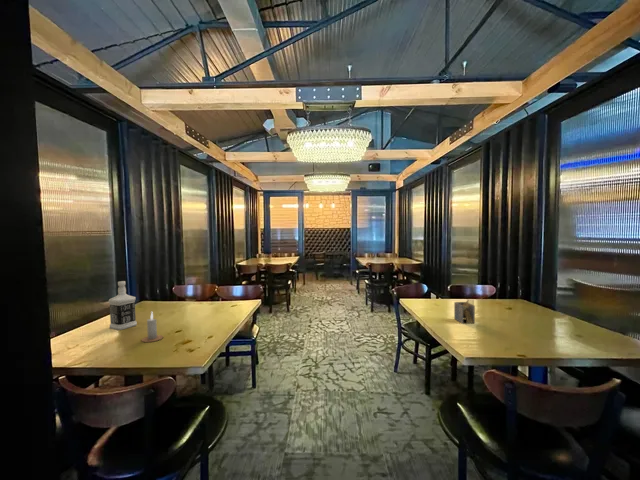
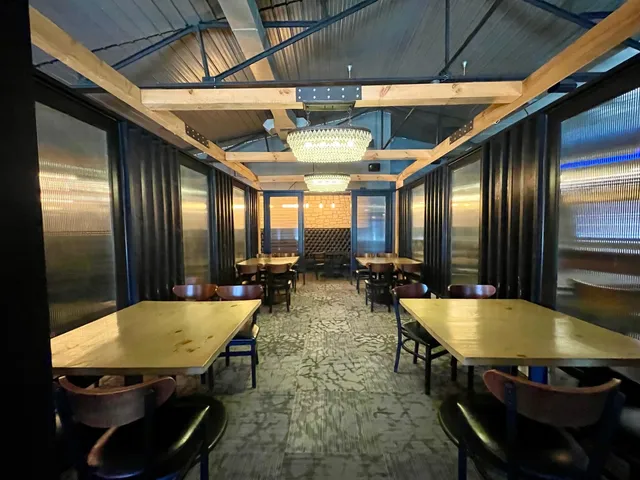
- bottle [108,280,138,331]
- napkin holder [453,298,476,325]
- candle [140,311,164,343]
